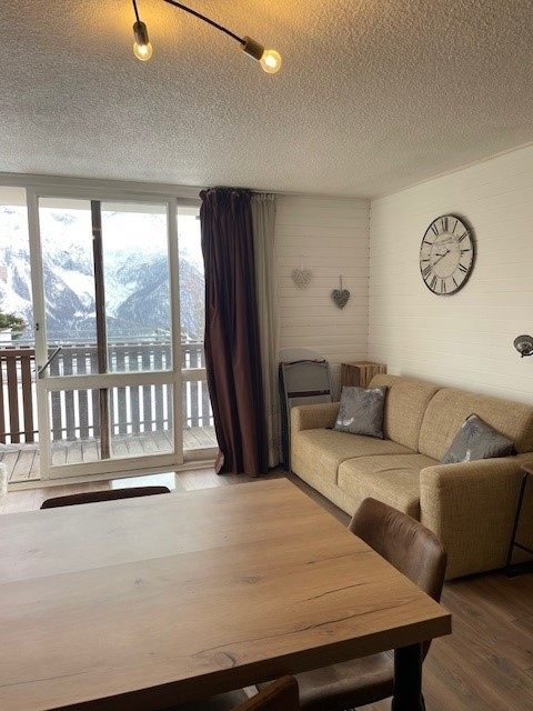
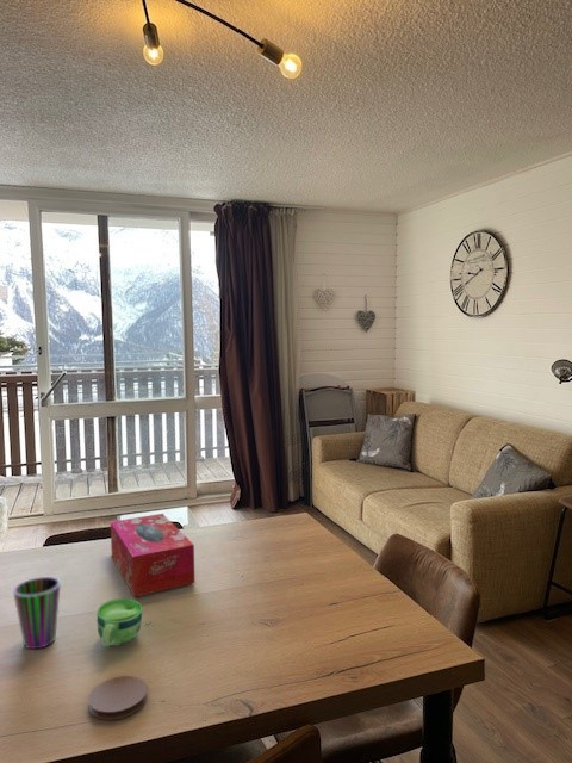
+ cup [95,597,144,647]
+ tissue box [110,513,197,597]
+ coaster [87,675,149,721]
+ cup [12,576,62,650]
